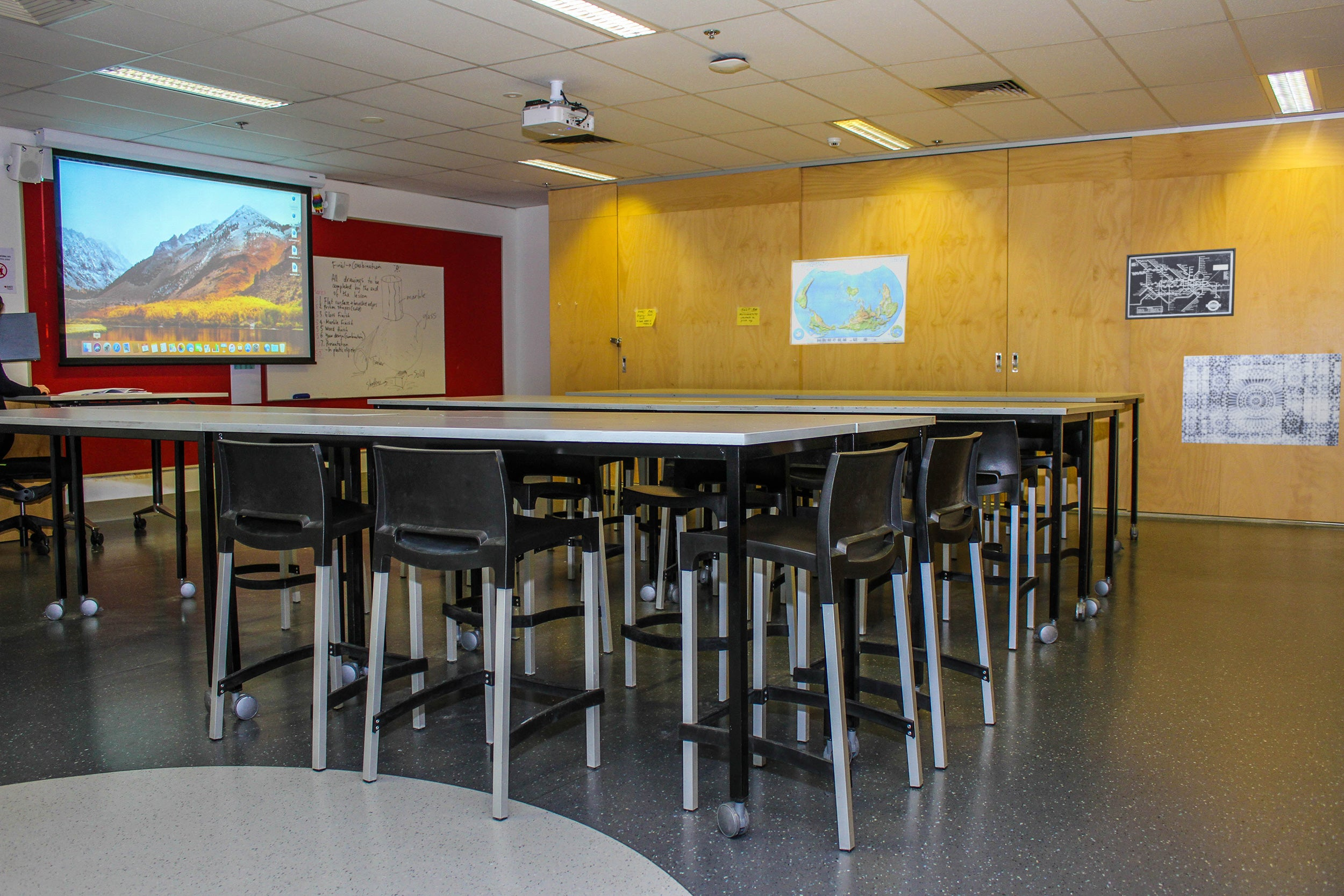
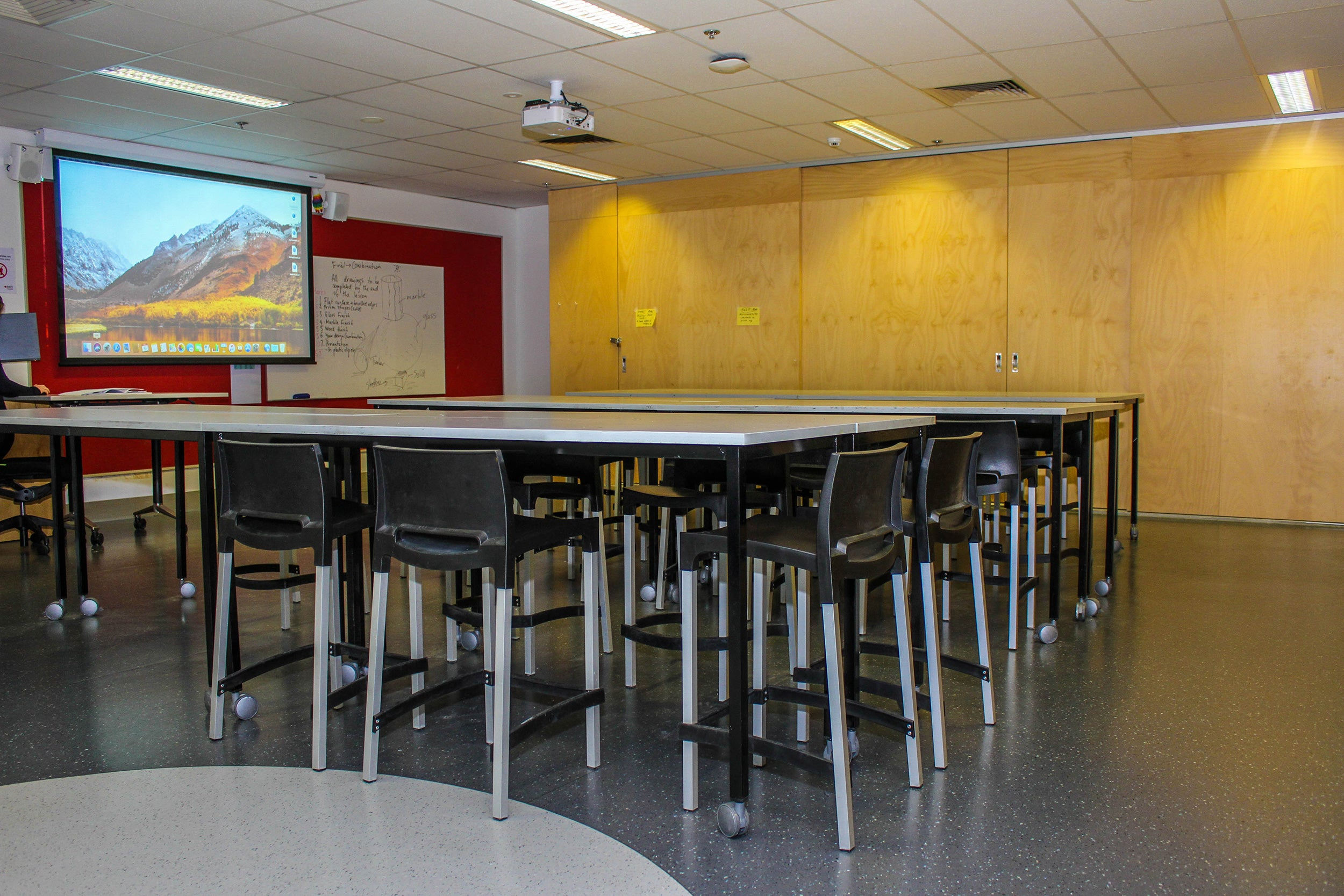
- wall art [1181,353,1342,447]
- world map [789,253,910,346]
- wall art [1125,247,1236,320]
